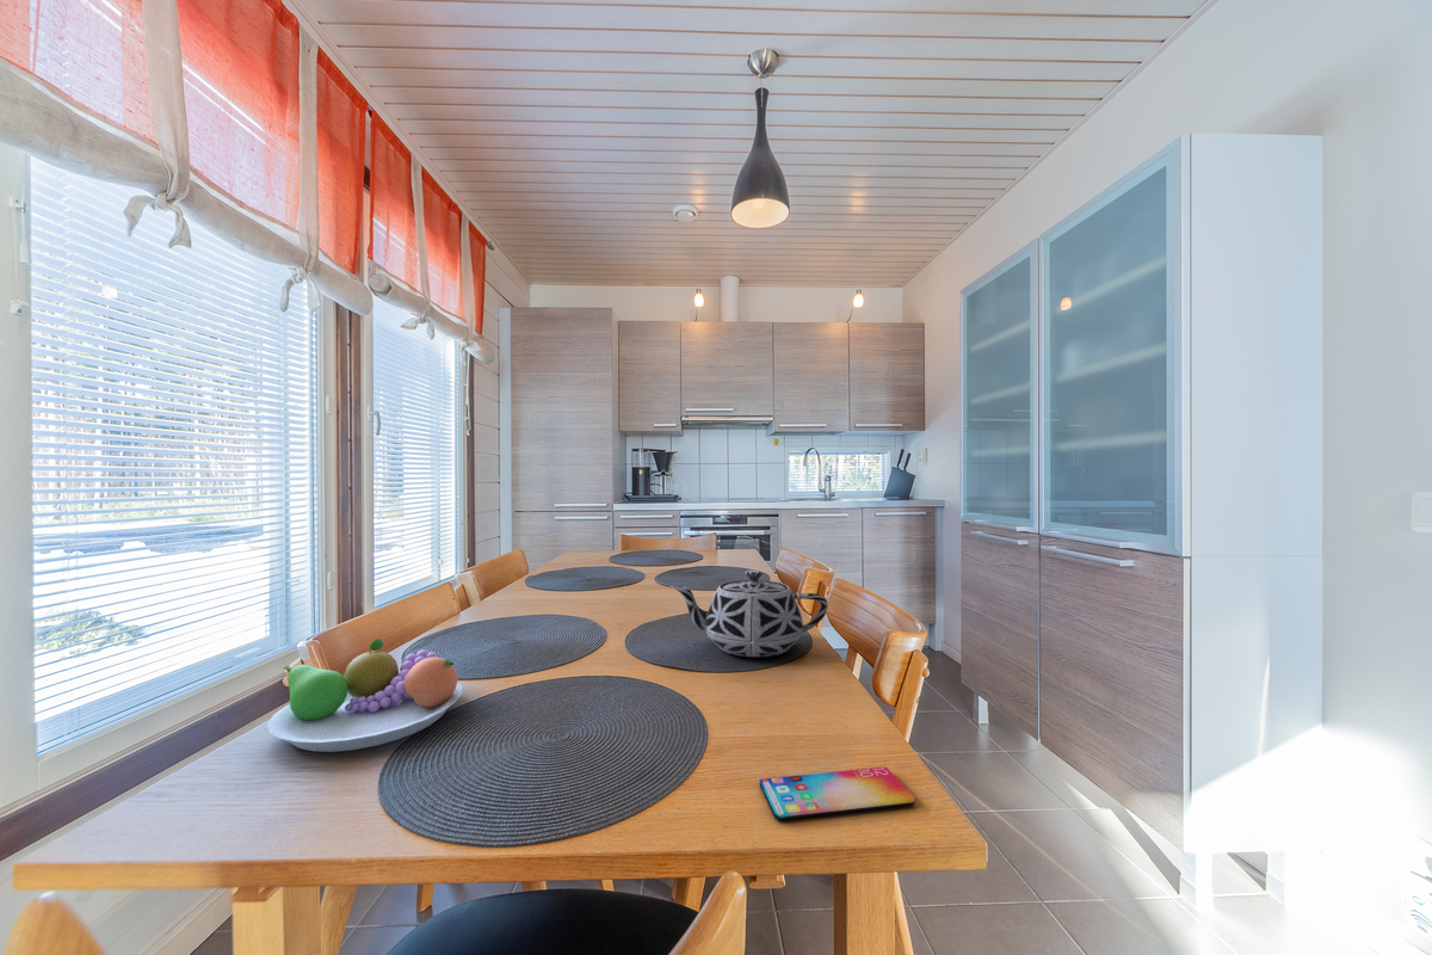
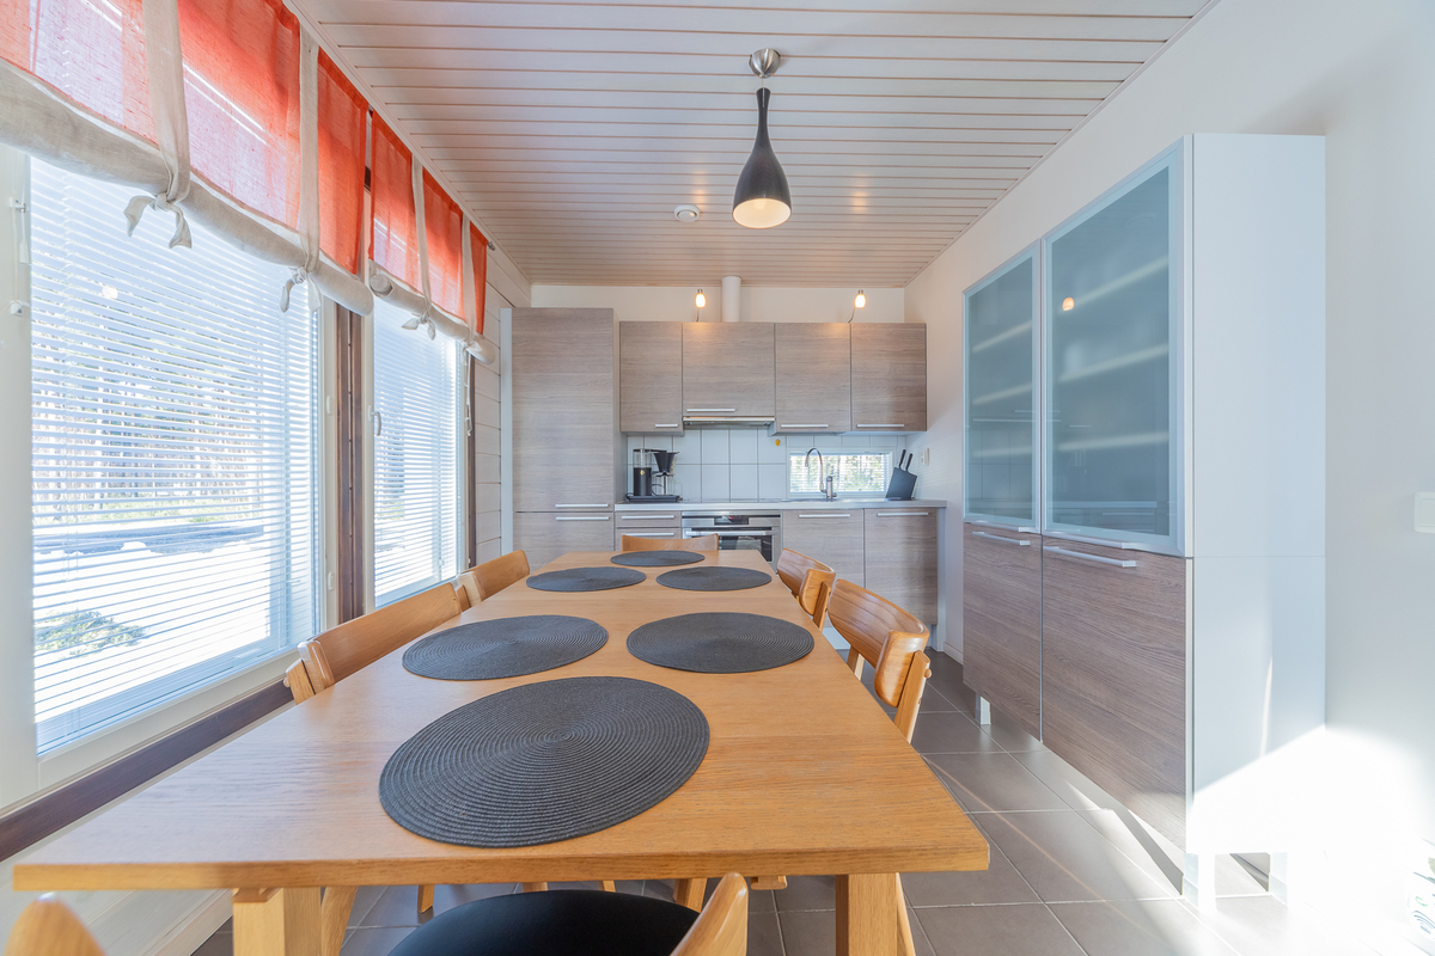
- smartphone [759,765,915,821]
- teapot [669,569,829,658]
- fruit bowl [266,637,463,753]
